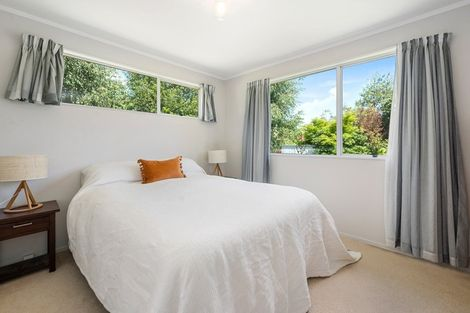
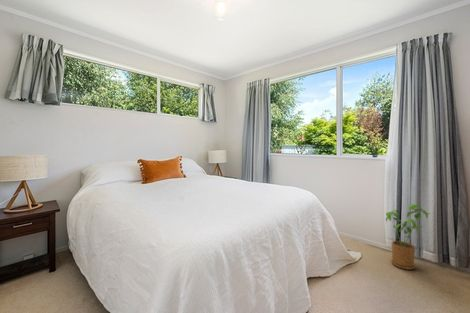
+ house plant [385,203,430,271]
